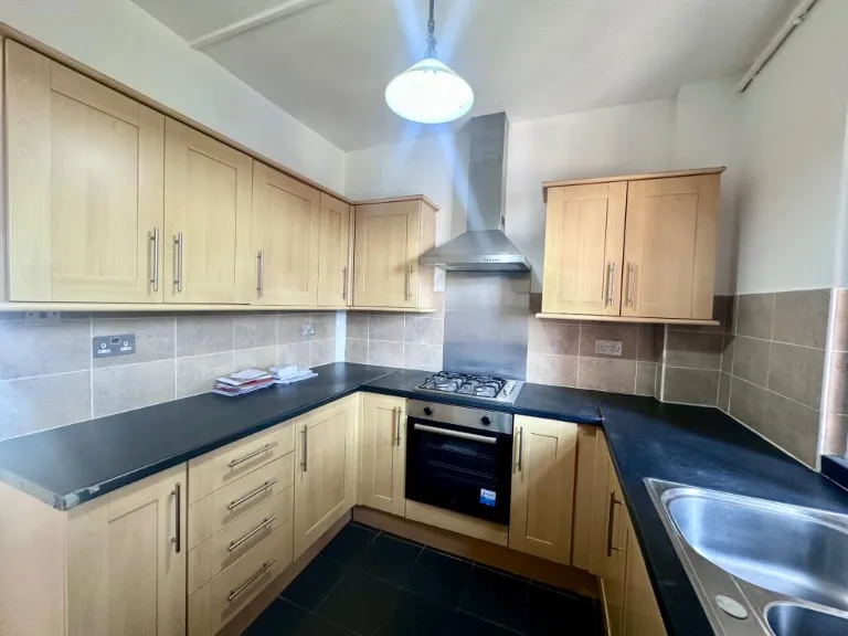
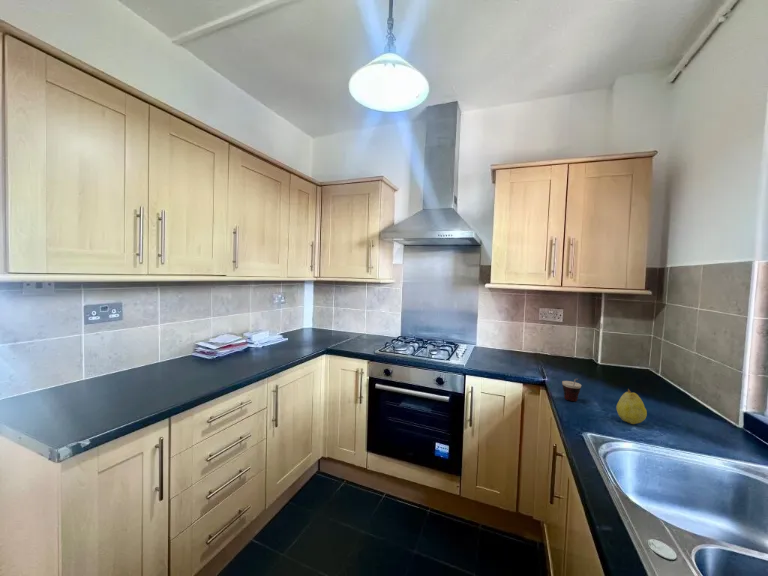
+ cup [561,378,582,402]
+ fruit [615,388,648,425]
